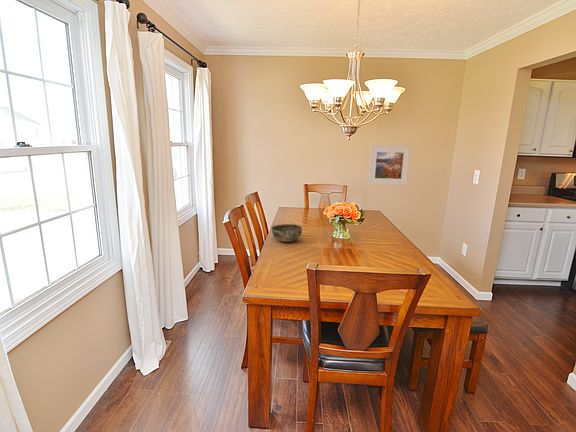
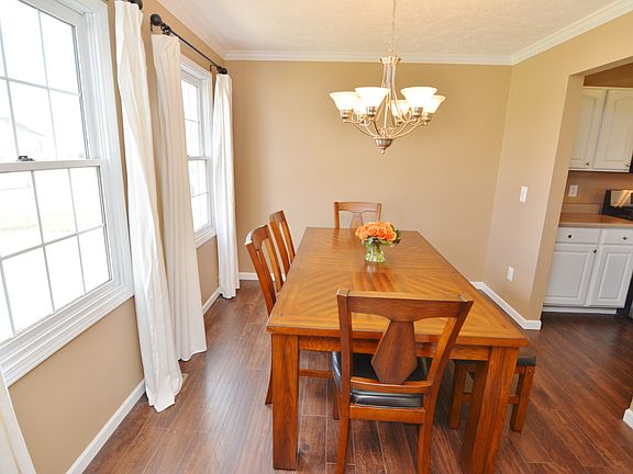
- bowl [271,223,303,243]
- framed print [367,144,412,186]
